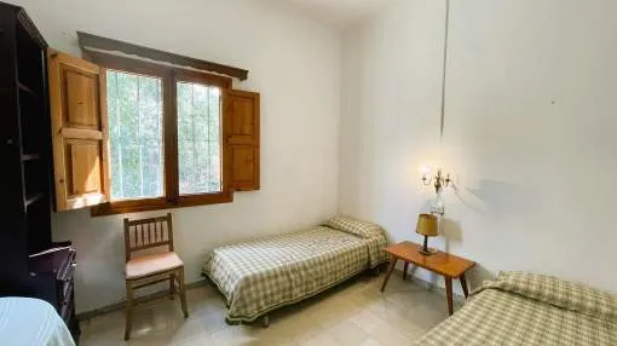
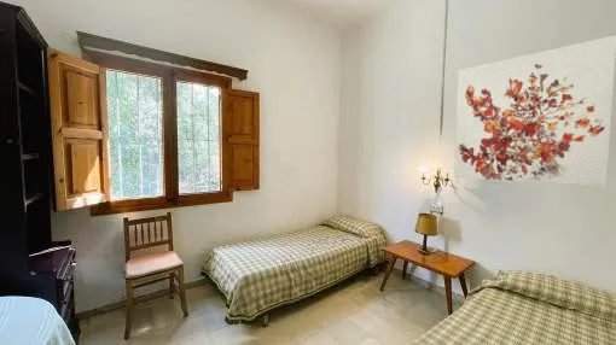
+ wall art [453,34,616,188]
